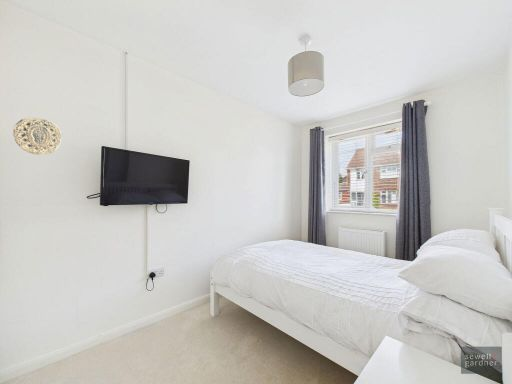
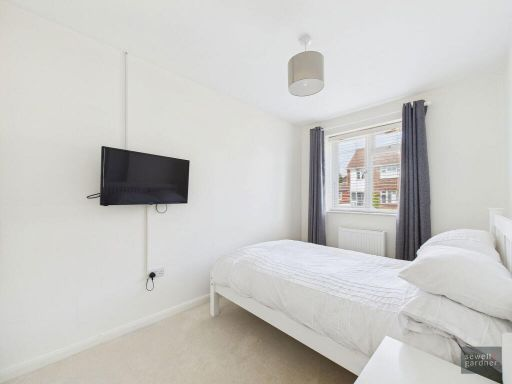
- decorative plate [12,117,62,156]
